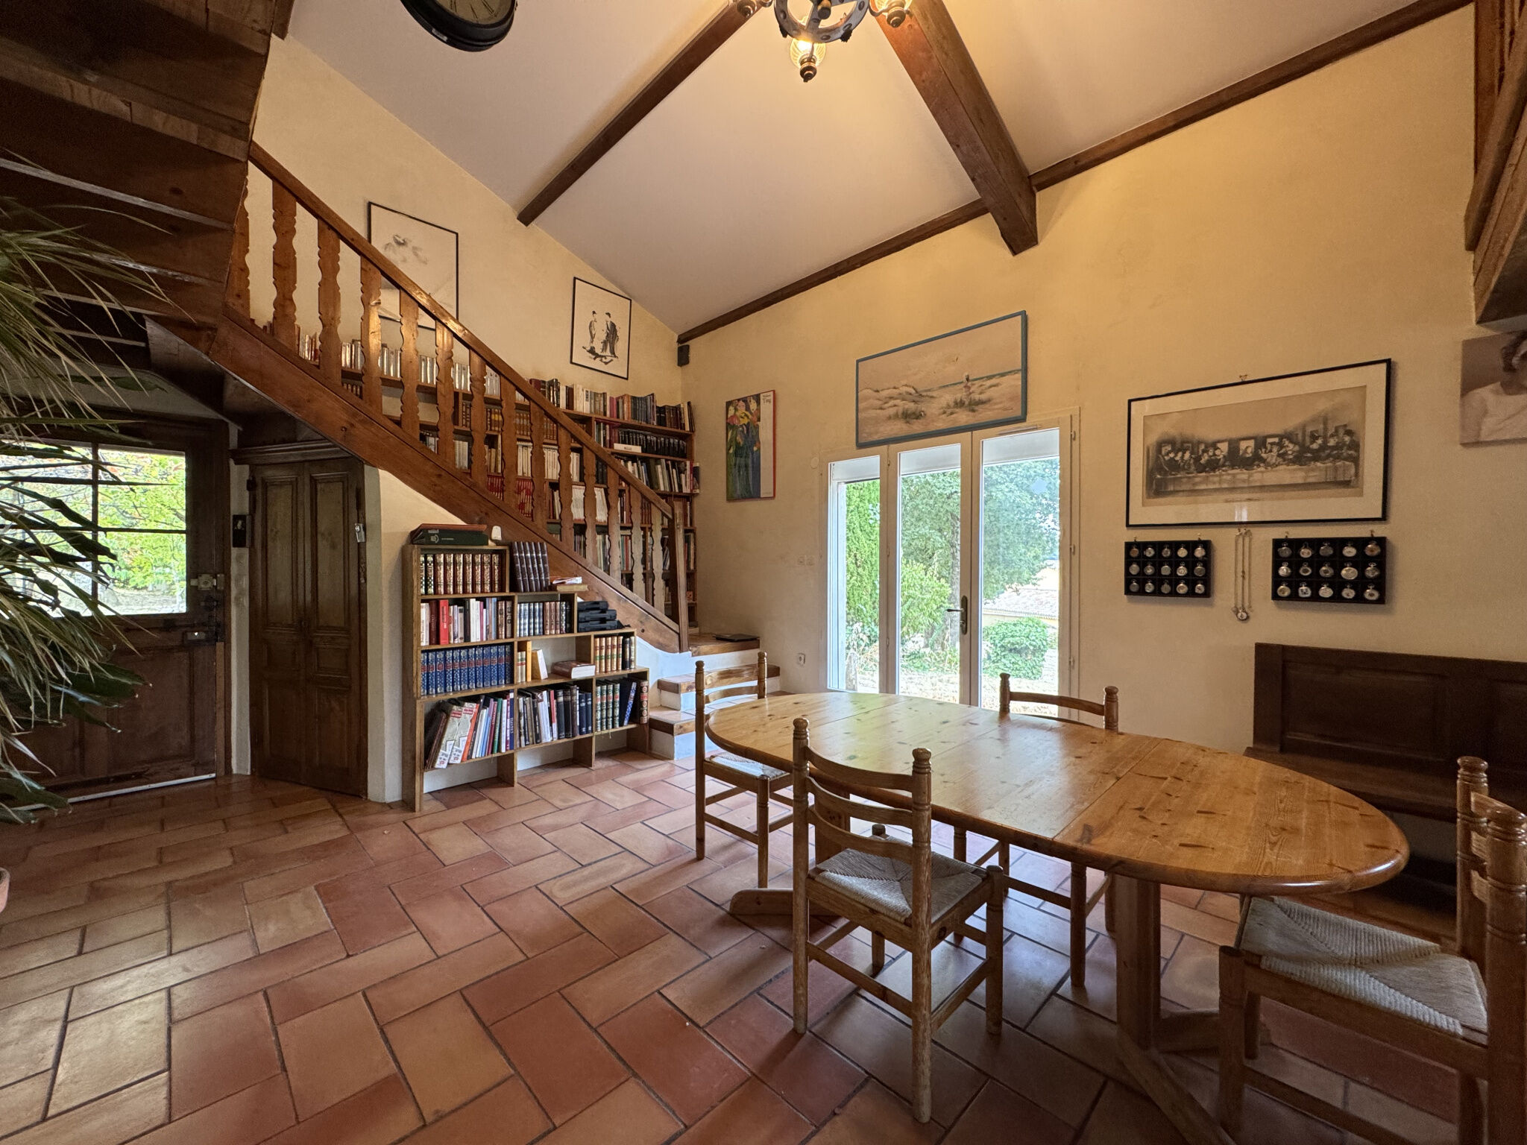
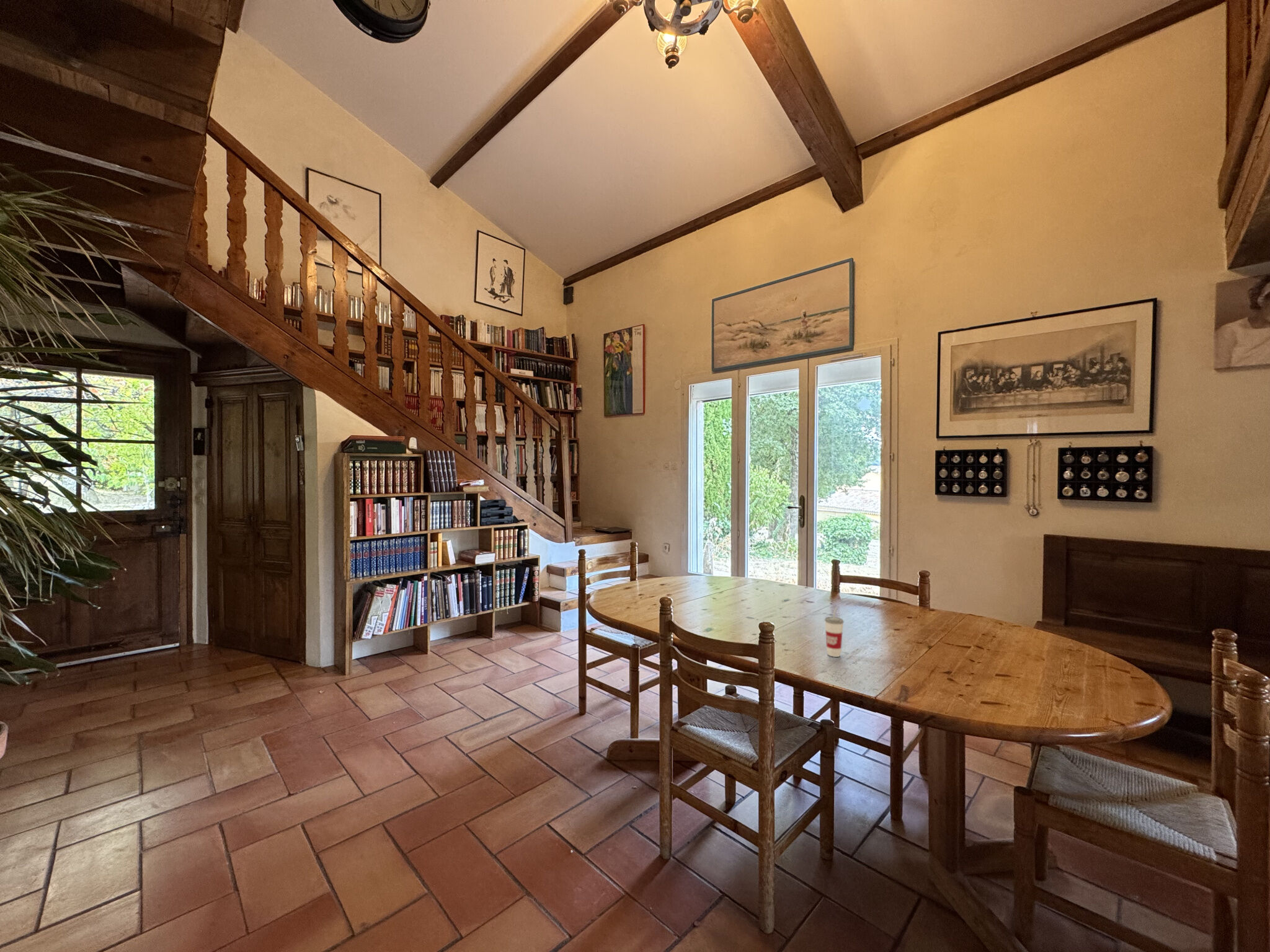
+ cup [824,606,844,658]
